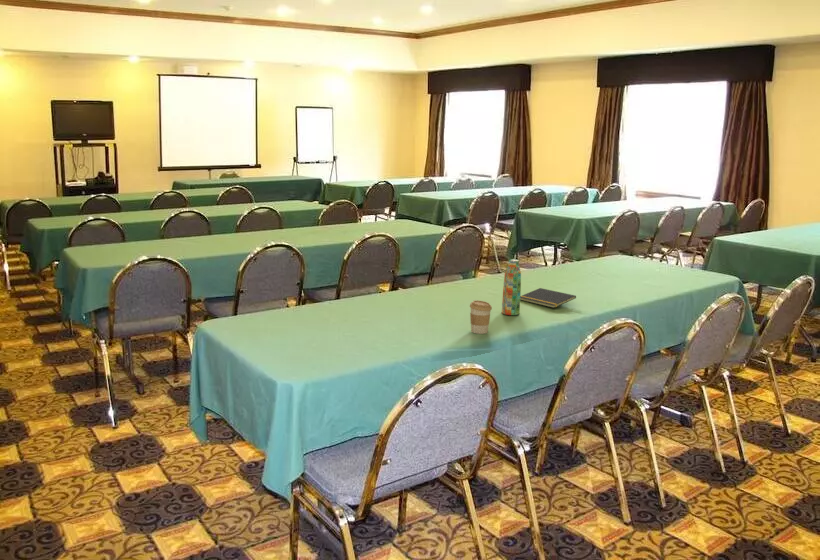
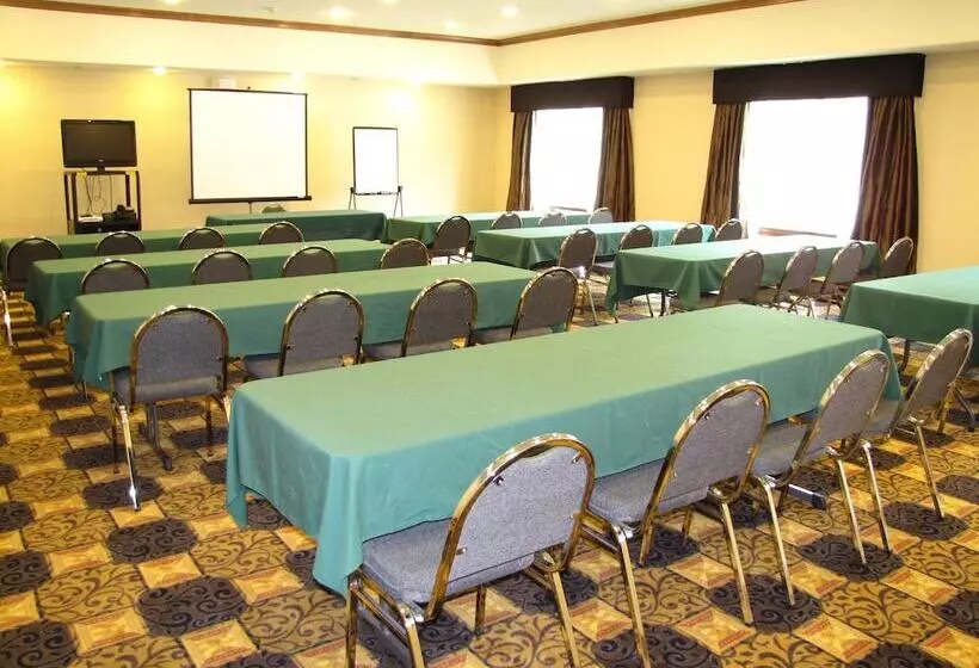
- notepad [520,287,577,309]
- water bottle [501,258,522,316]
- coffee cup [469,299,493,335]
